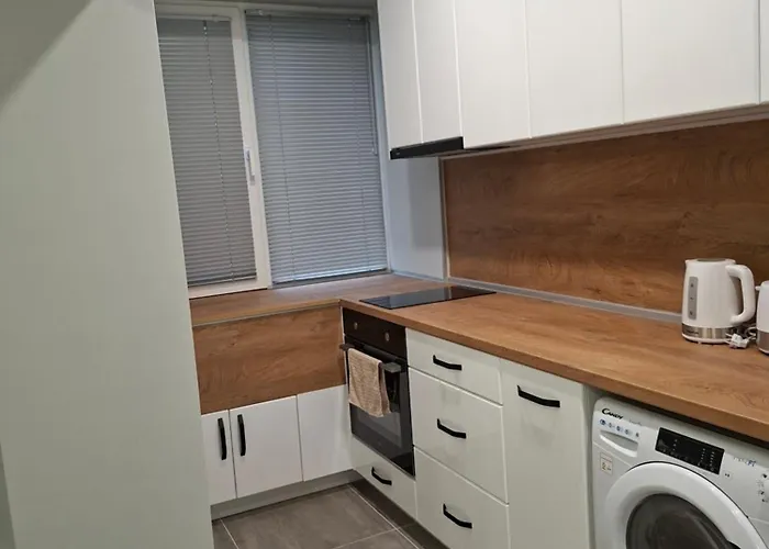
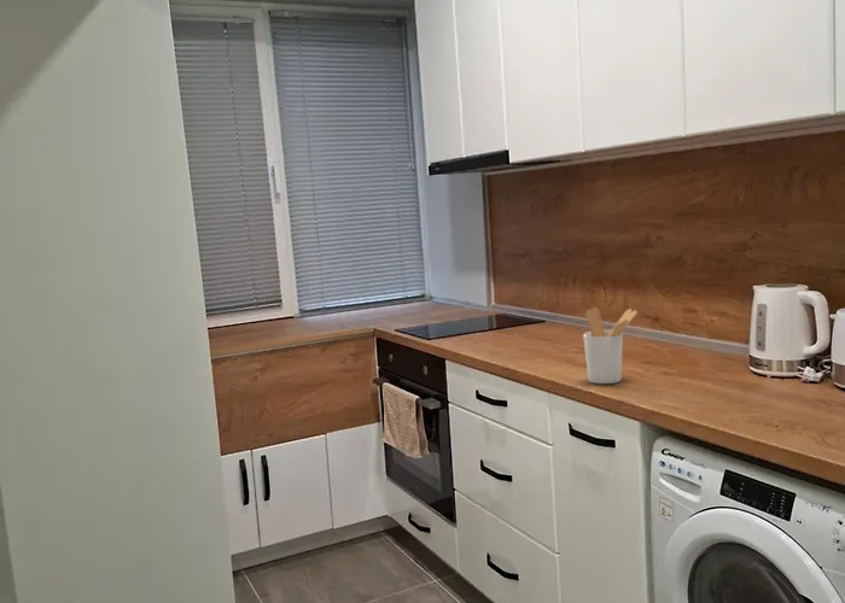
+ utensil holder [582,306,639,385]
